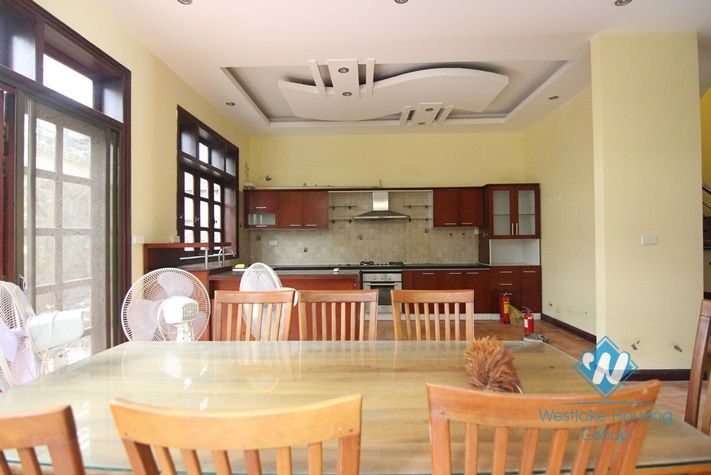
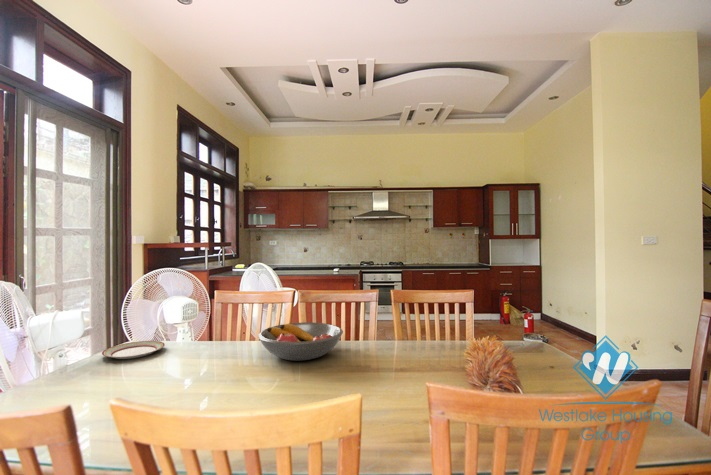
+ plate [101,340,166,360]
+ fruit bowl [257,321,344,362]
